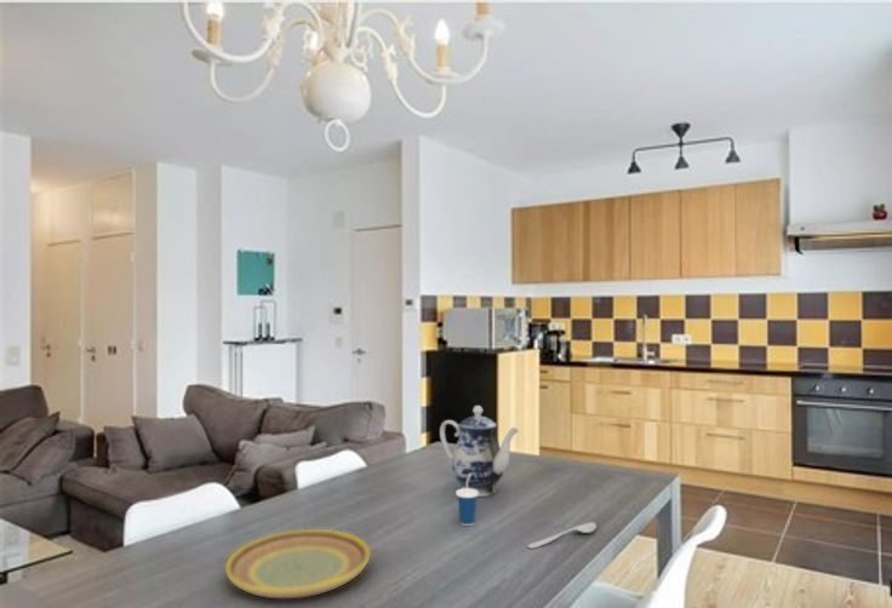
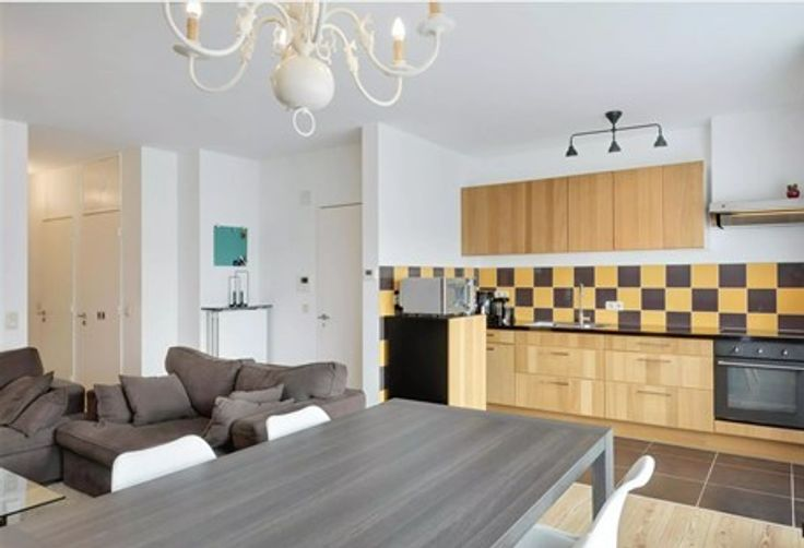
- teapot [439,405,520,498]
- cup [454,475,479,527]
- spoon [526,521,597,550]
- plate [224,528,371,600]
